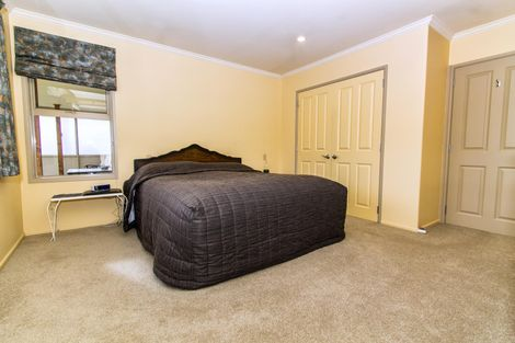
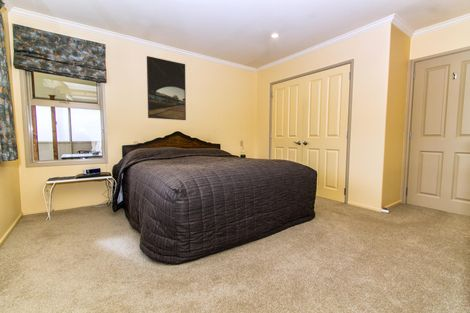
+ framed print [146,55,187,121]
